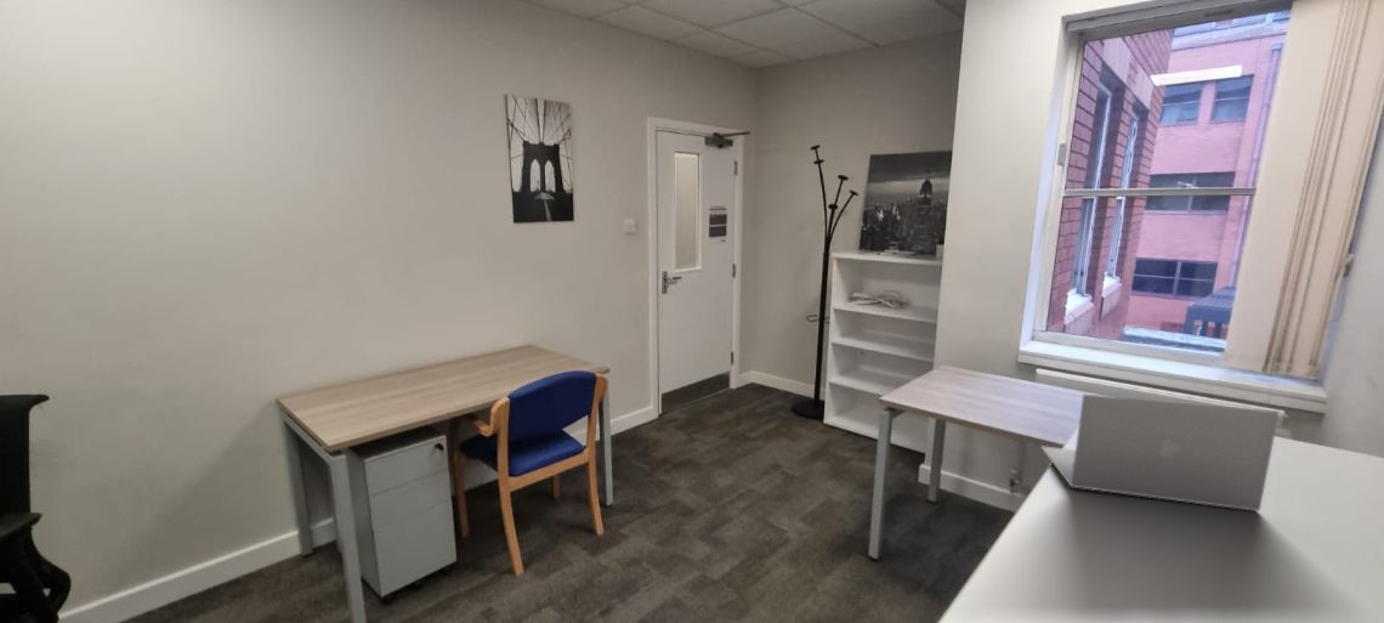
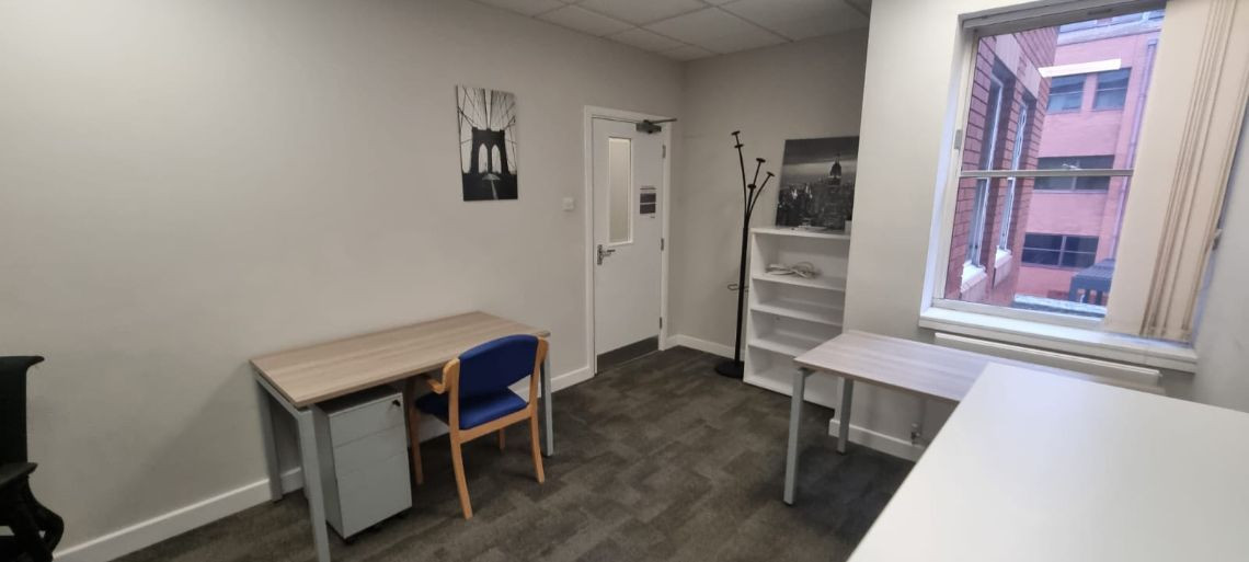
- laptop [1039,392,1281,512]
